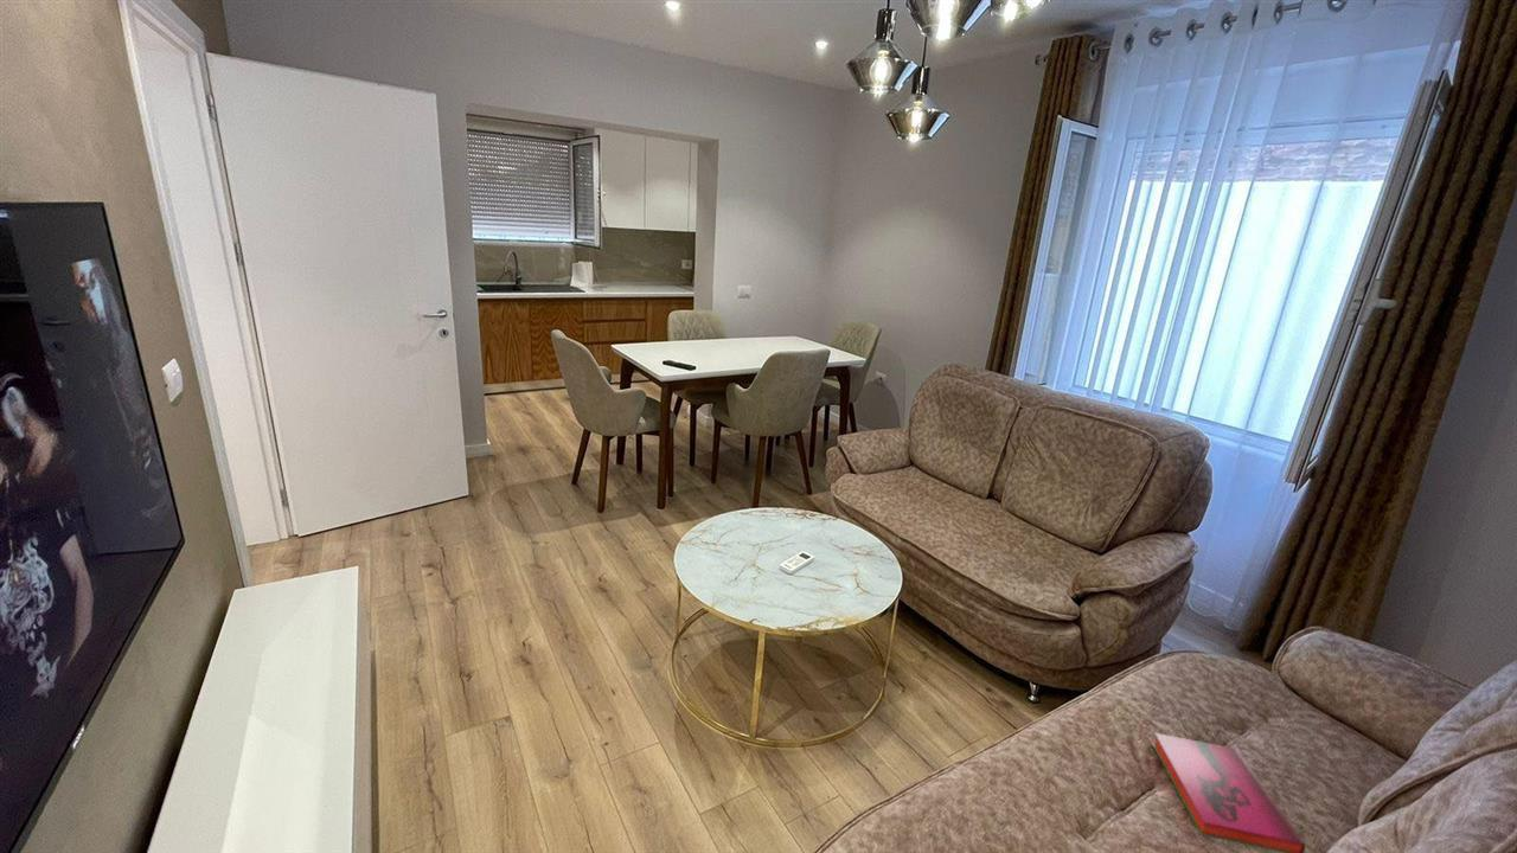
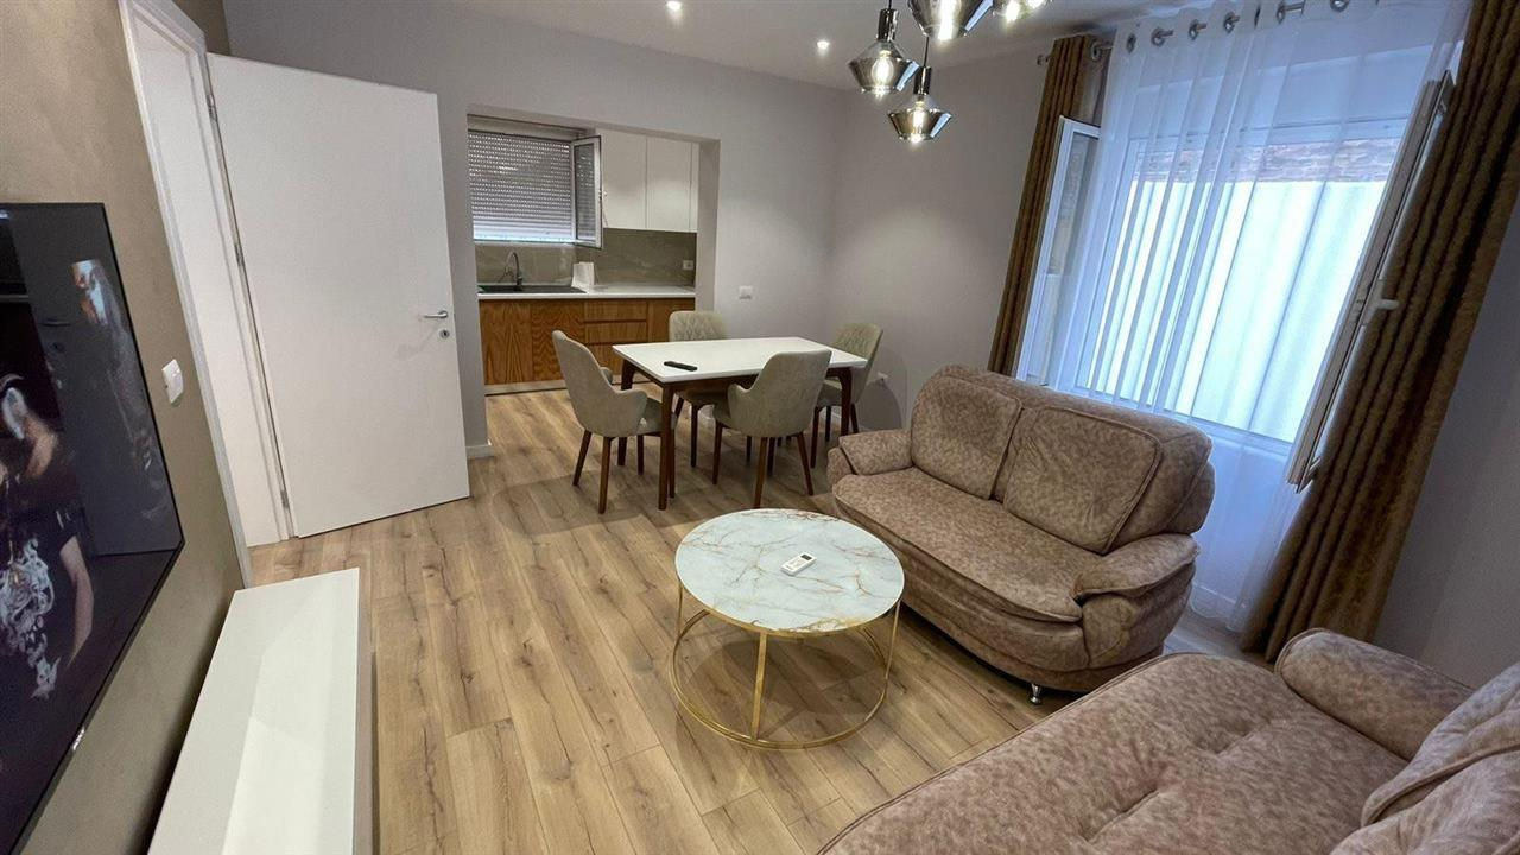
- hardback book [1151,732,1306,853]
